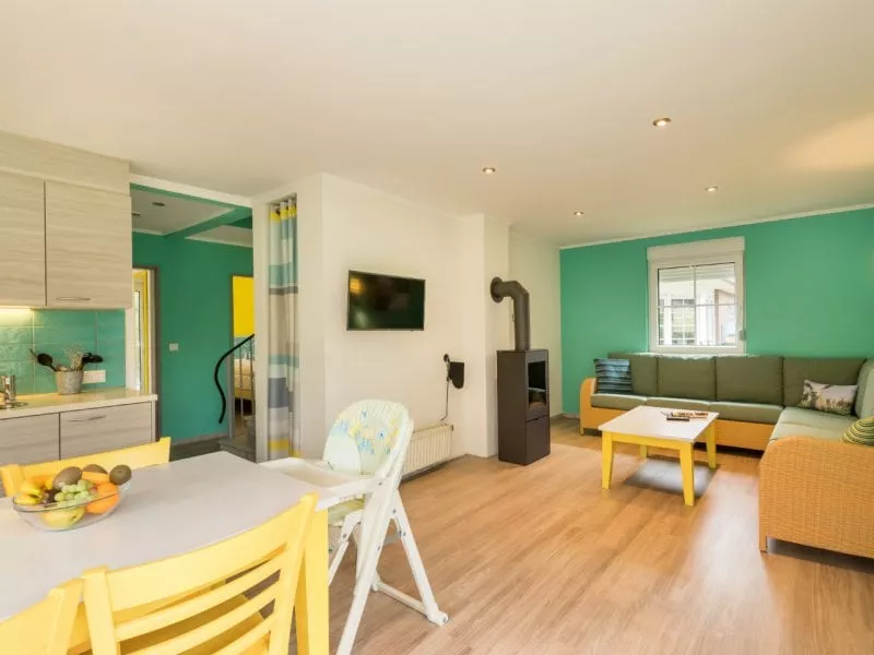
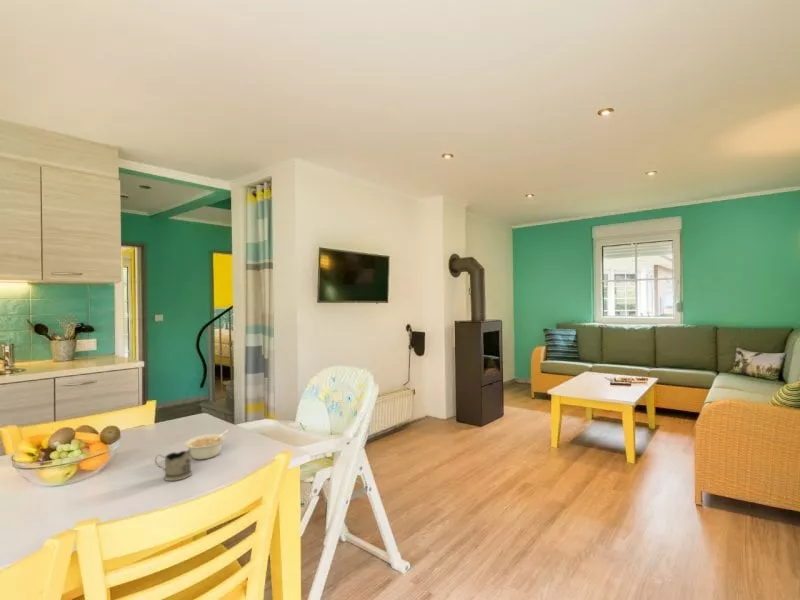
+ tea glass holder [154,448,193,482]
+ legume [184,428,230,461]
